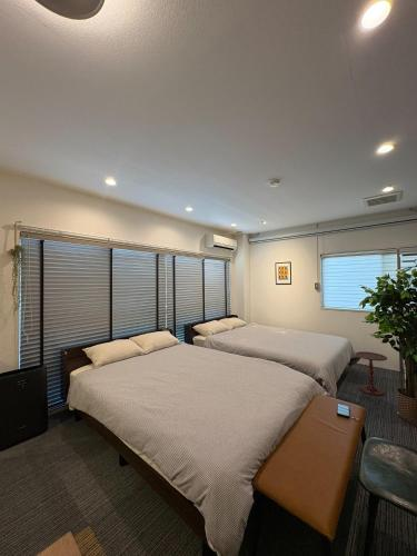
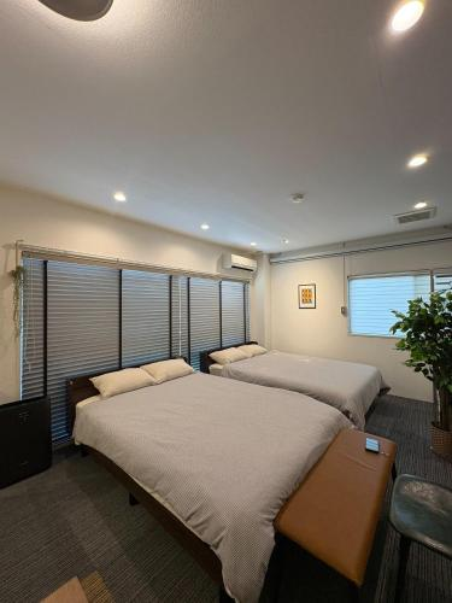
- side table [355,350,388,397]
